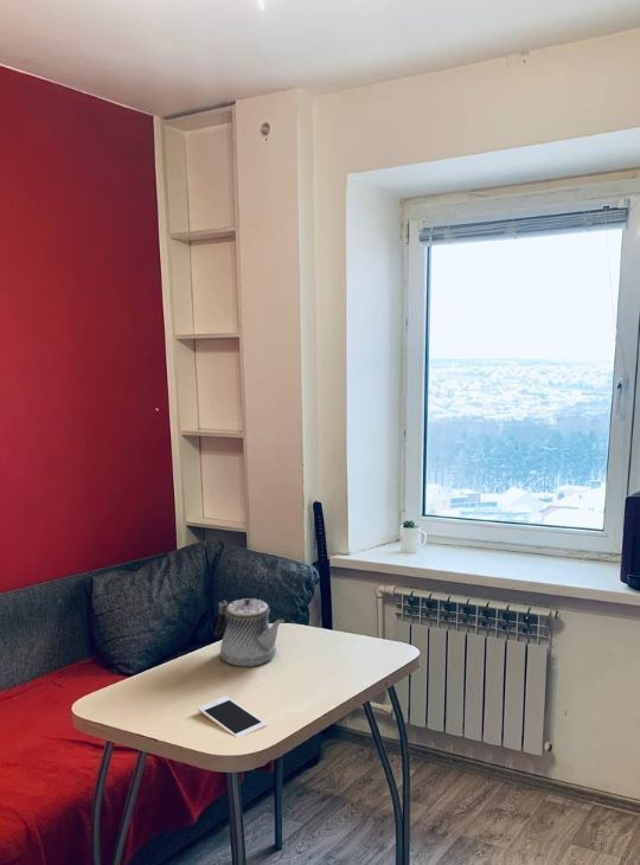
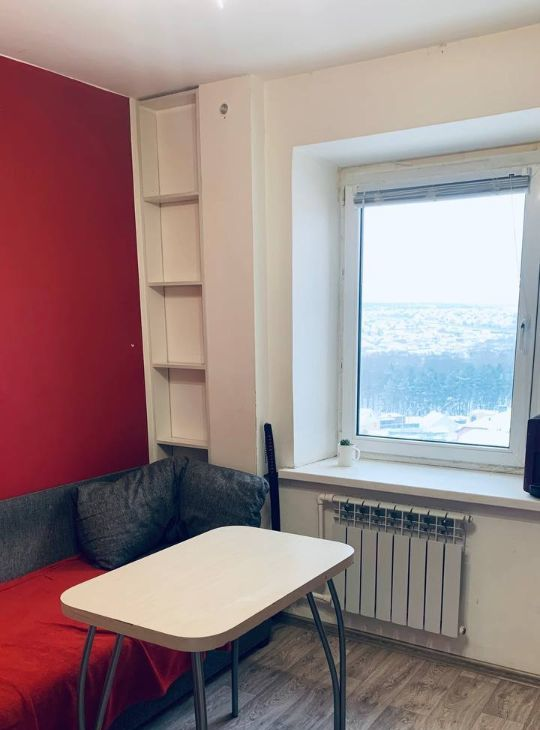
- teapot [213,597,286,668]
- cell phone [197,696,268,738]
